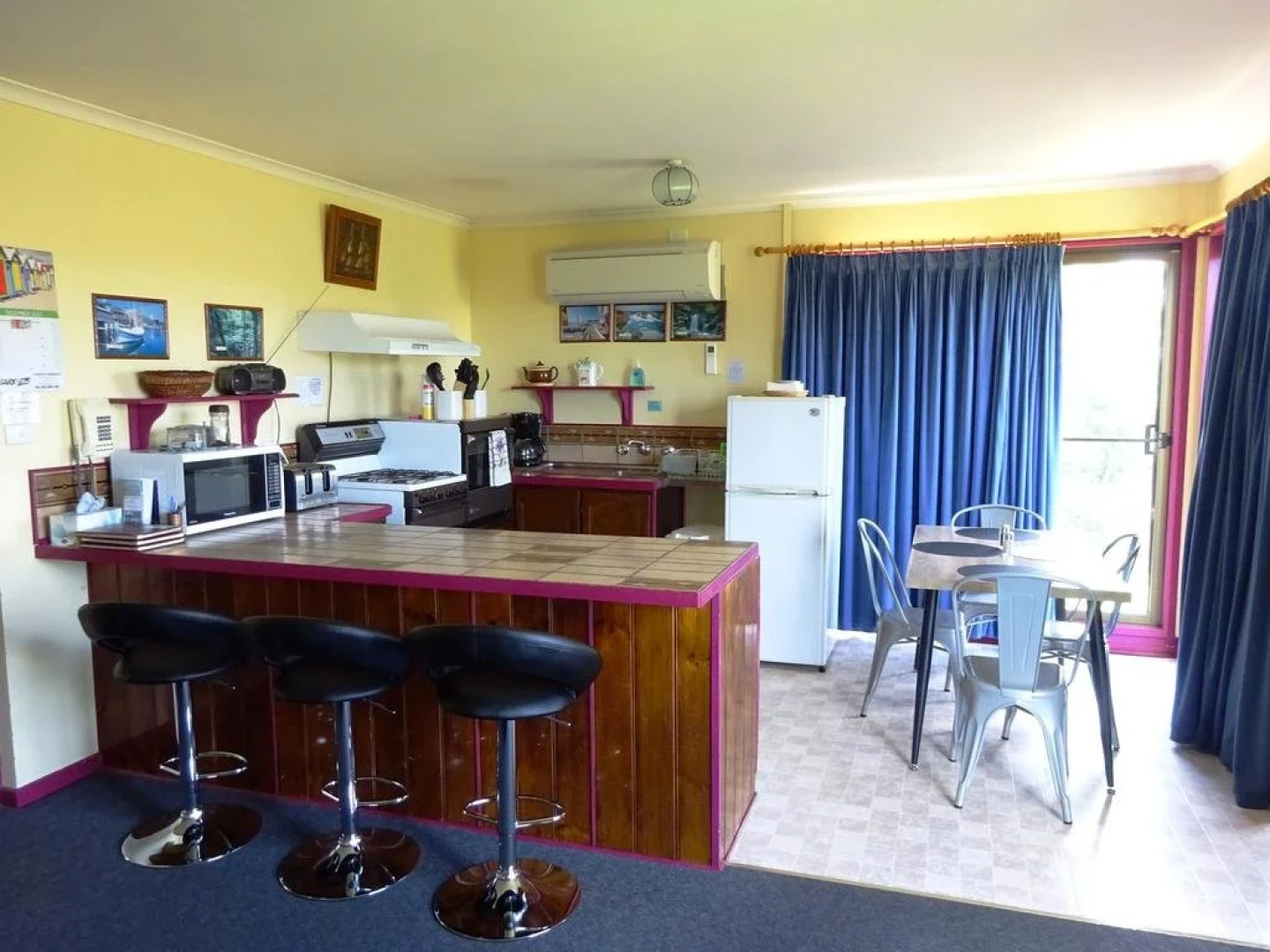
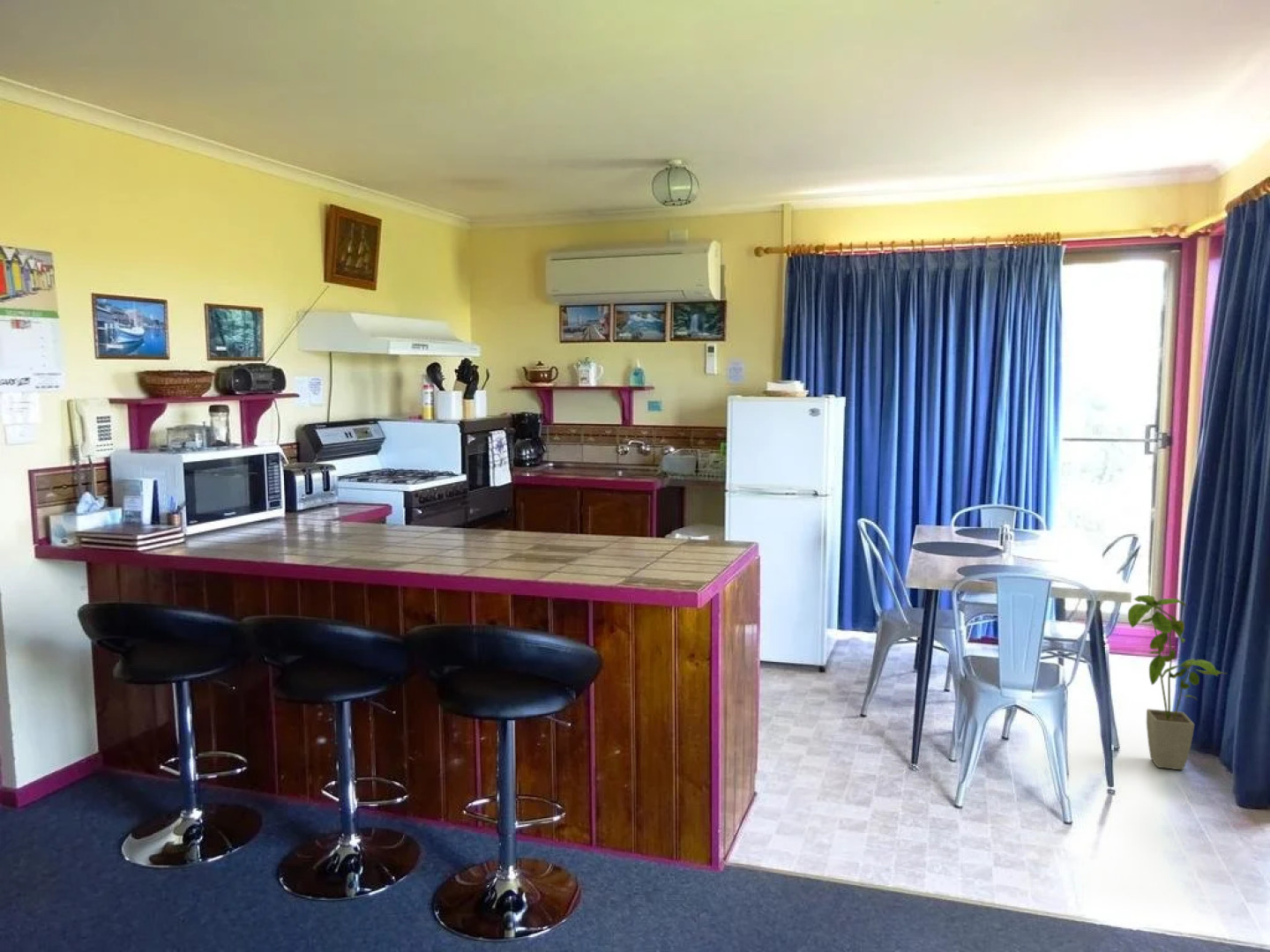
+ house plant [1127,594,1228,770]
